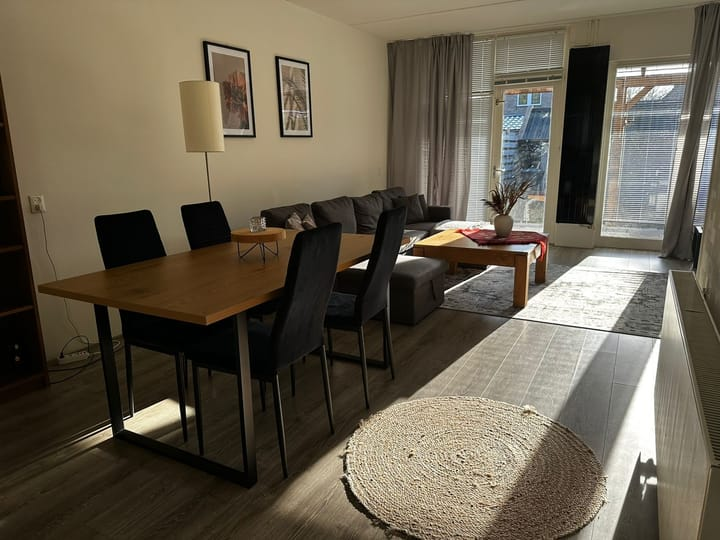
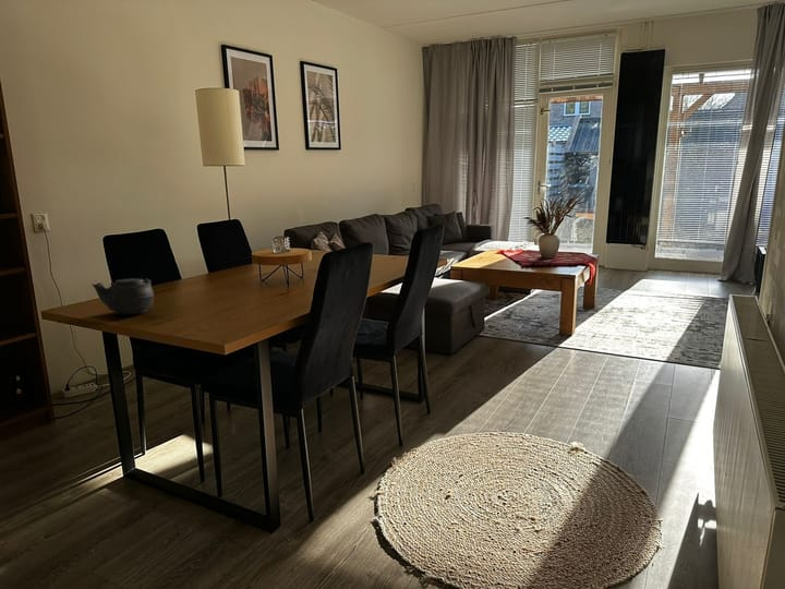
+ teapot [92,277,155,316]
